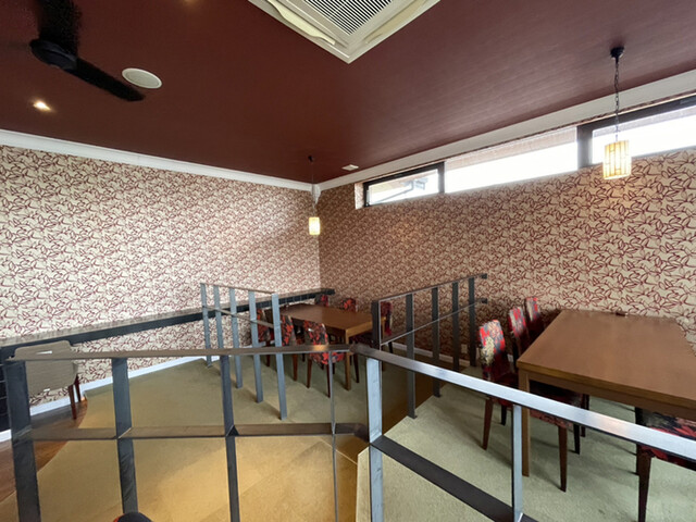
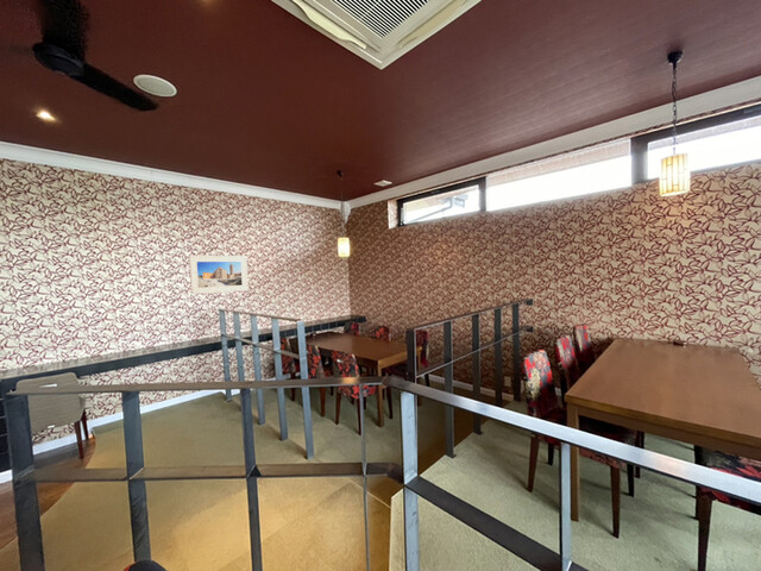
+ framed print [188,255,250,295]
